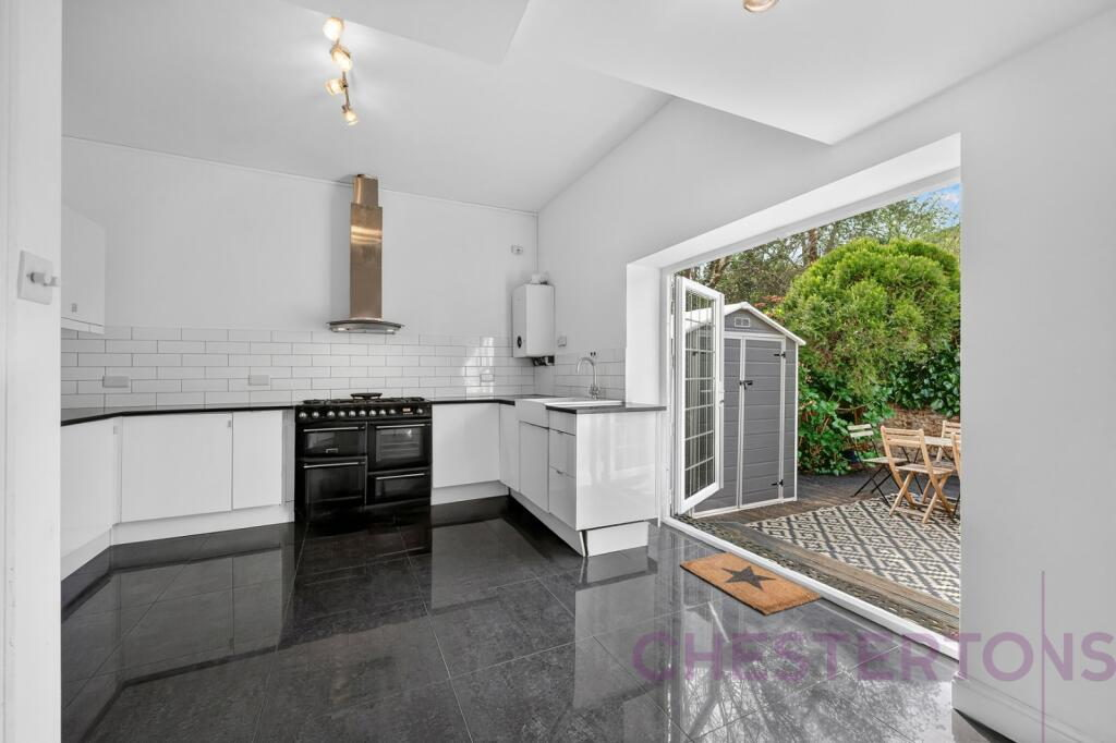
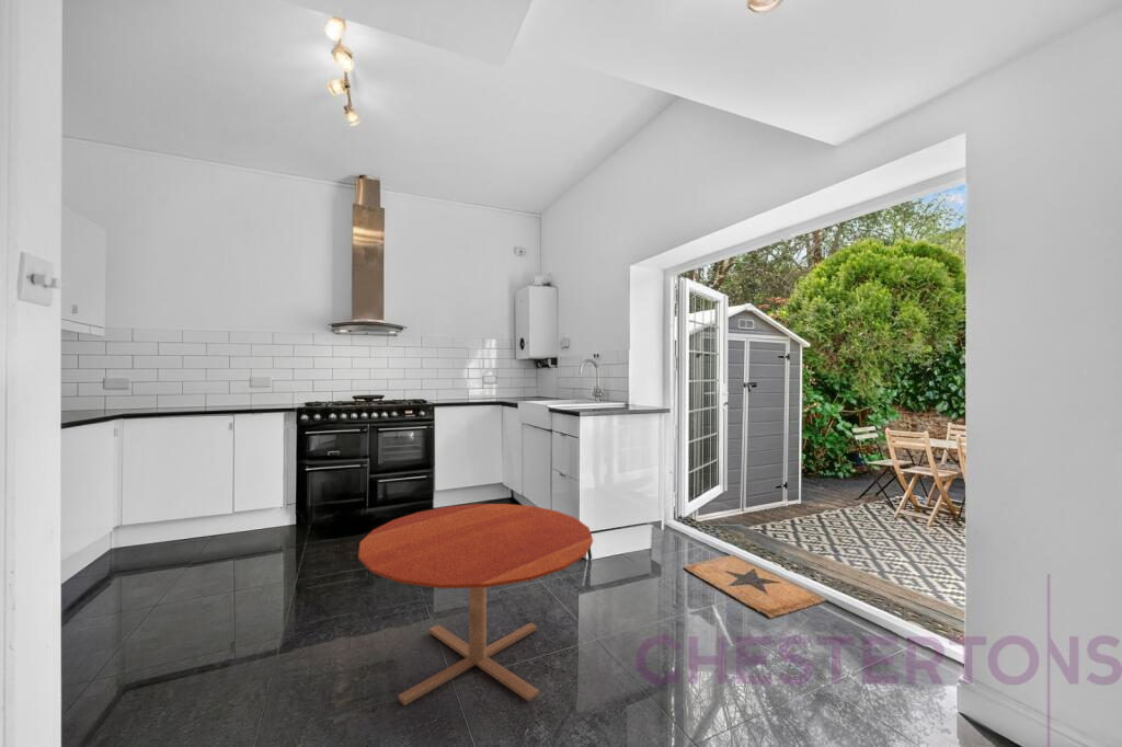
+ round table [357,503,594,706]
